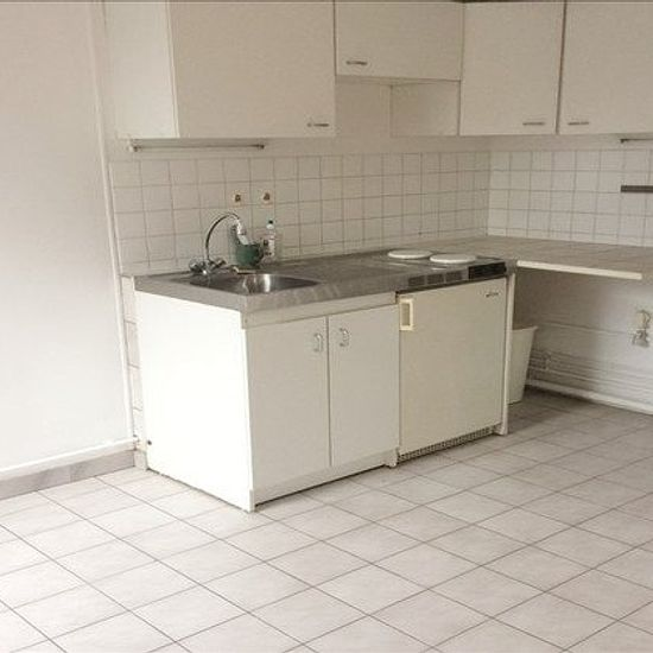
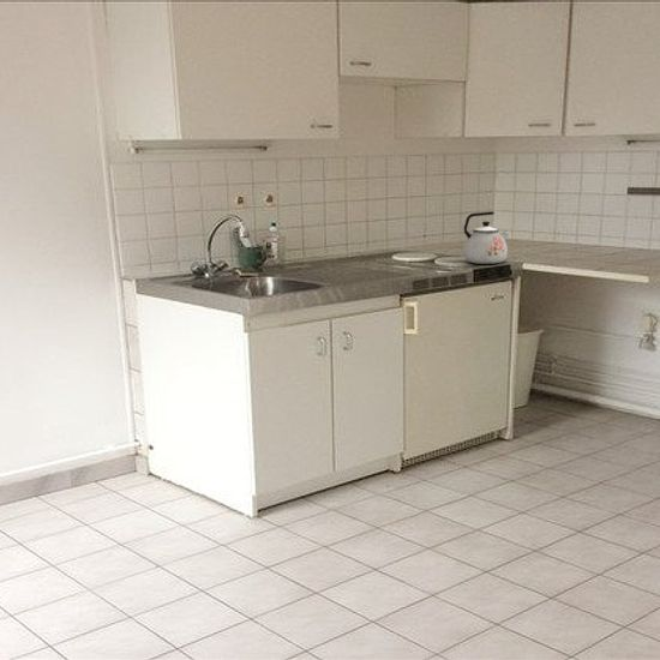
+ kettle [462,210,510,265]
